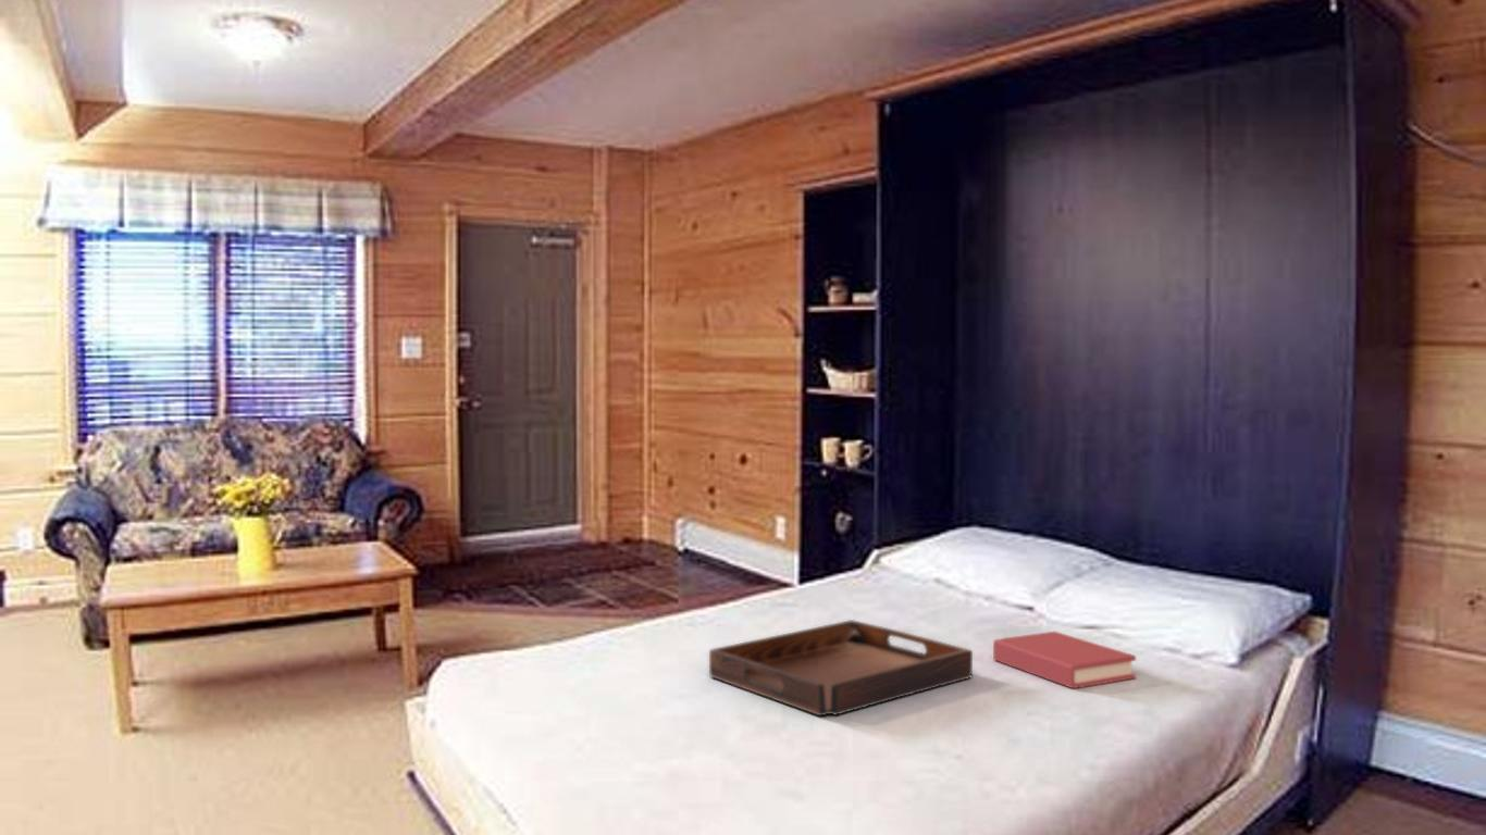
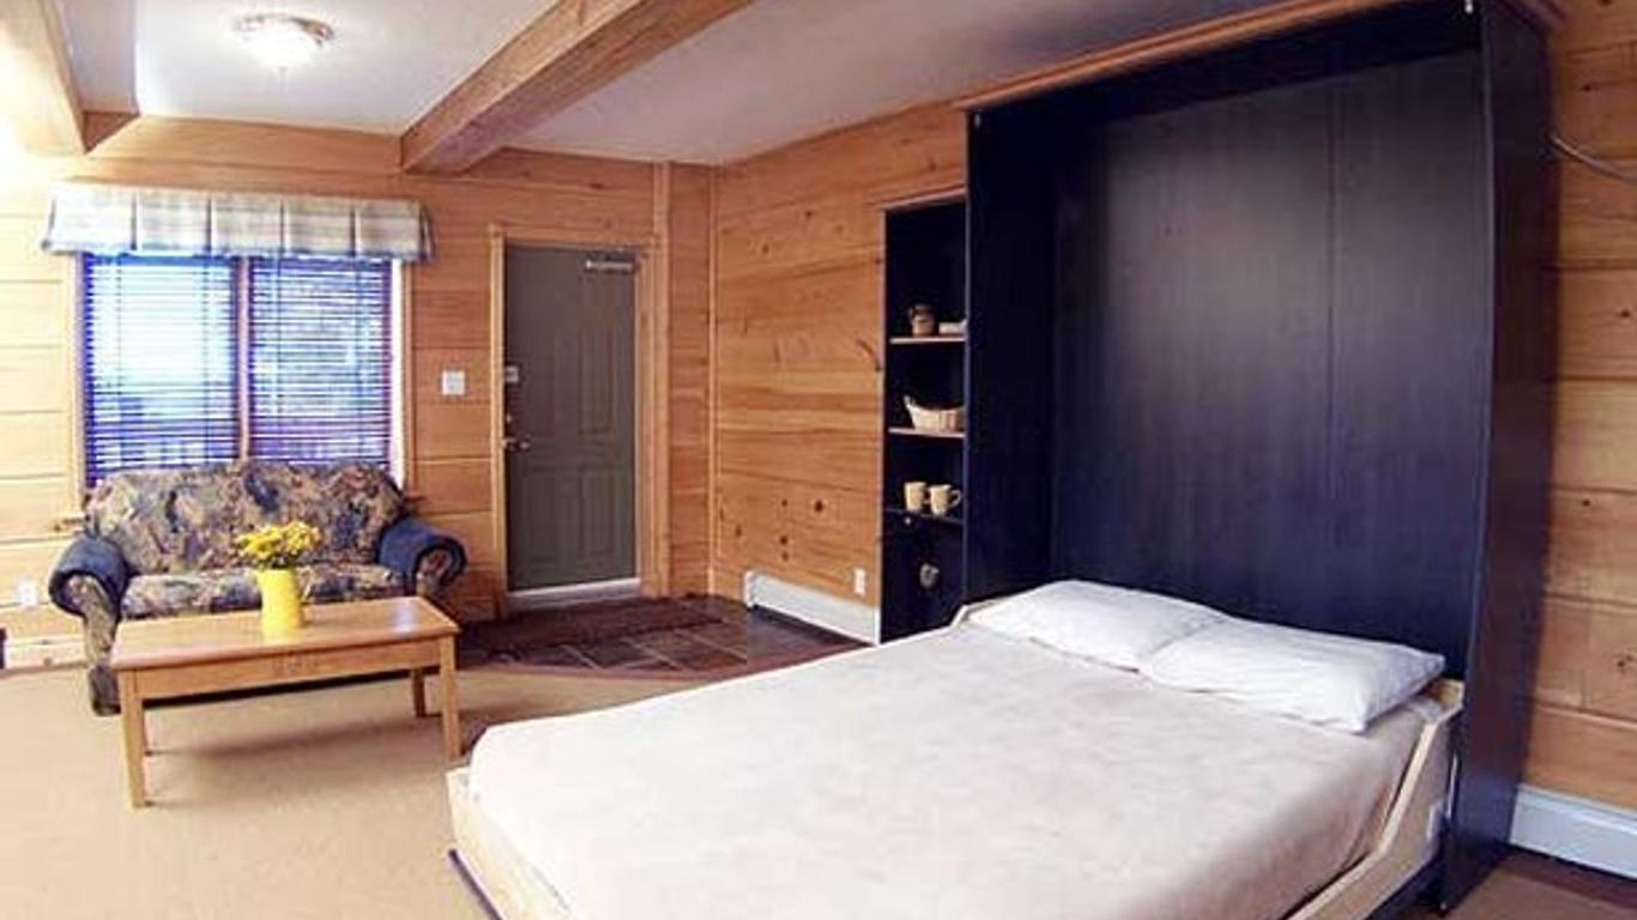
- hardback book [992,631,1137,689]
- serving tray [708,619,974,718]
